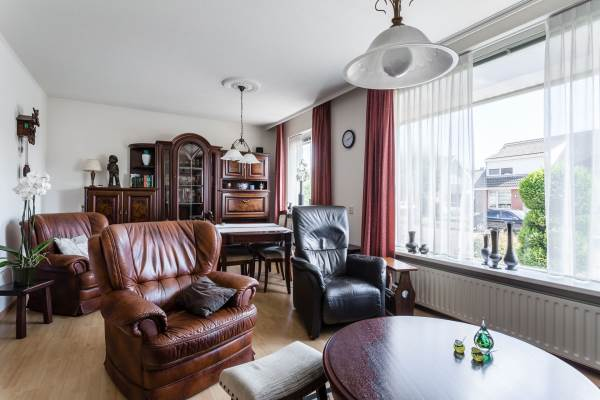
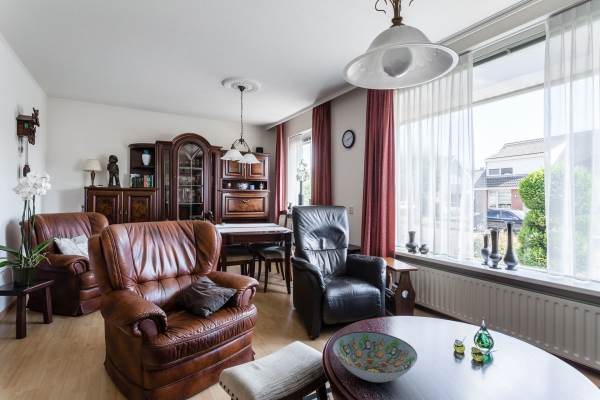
+ decorative bowl [332,331,418,383]
